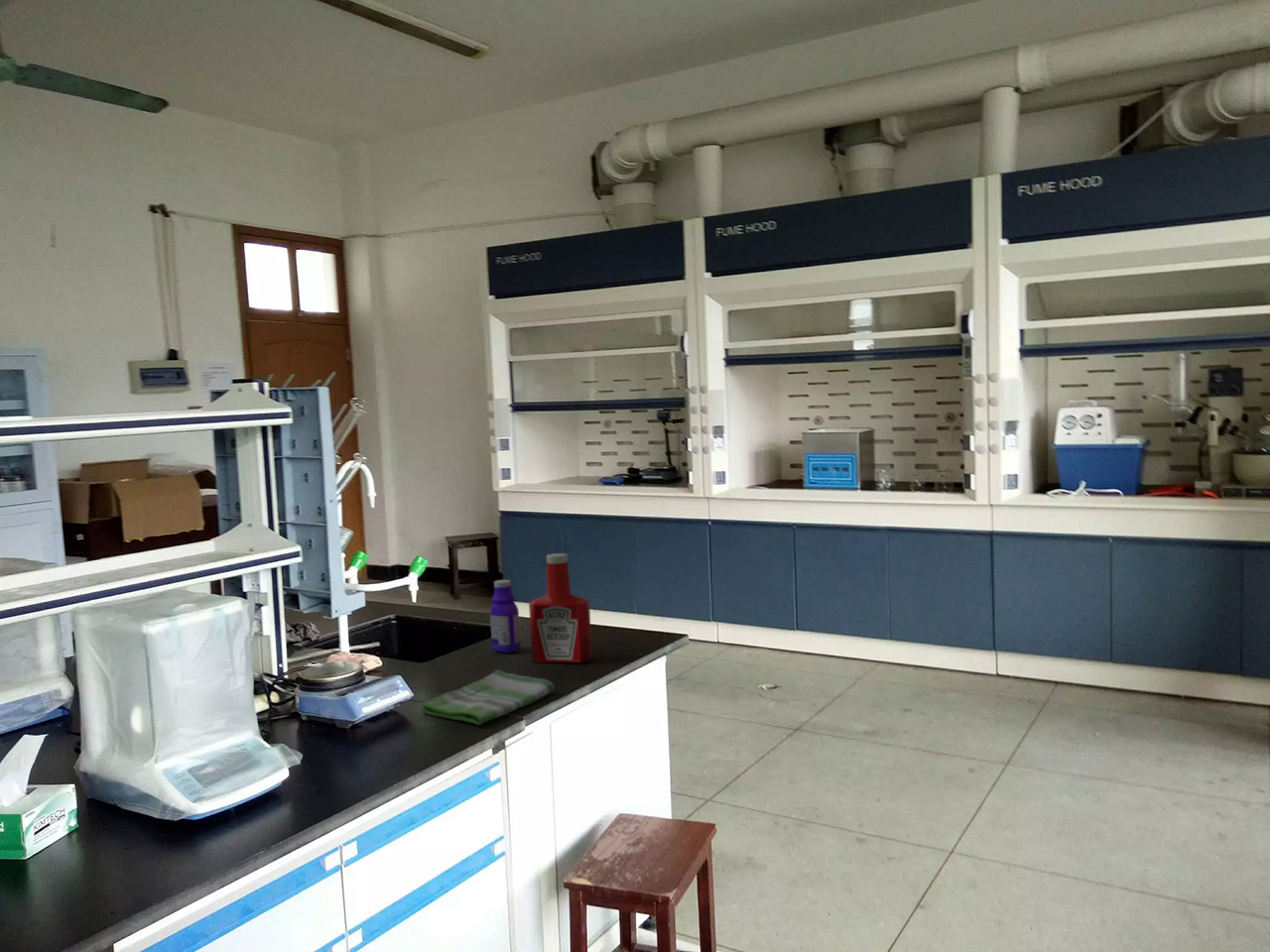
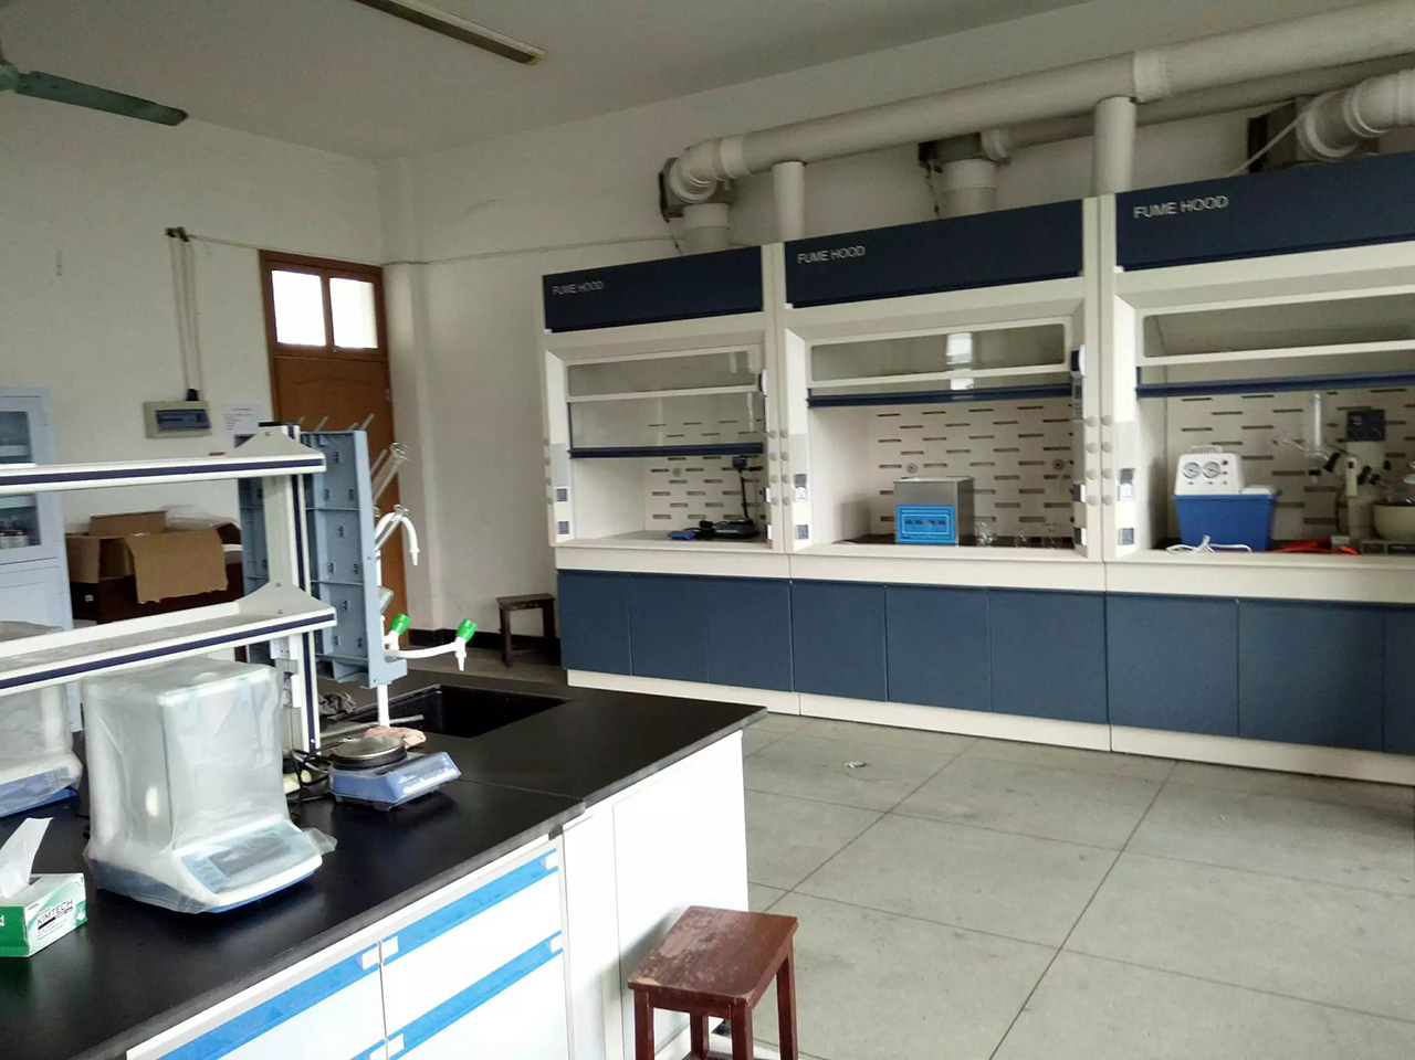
- bottle [489,579,522,654]
- soap bottle [528,552,593,663]
- dish towel [420,669,555,726]
